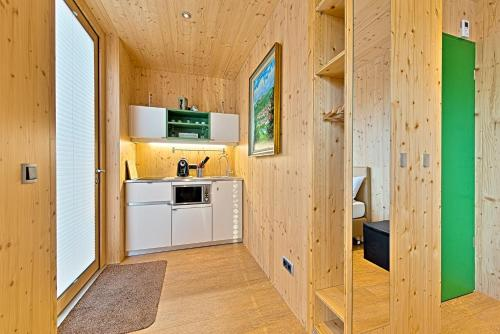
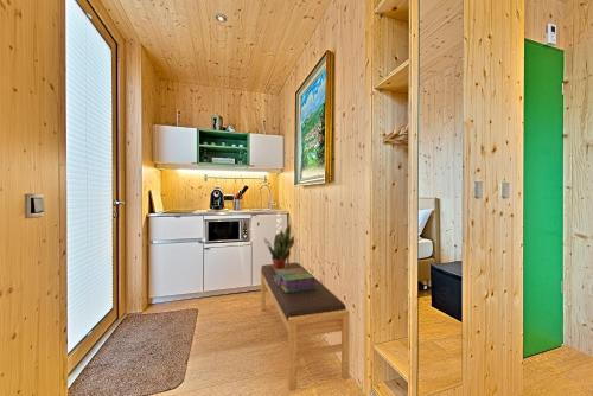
+ potted plant [263,223,295,270]
+ bench [260,262,351,392]
+ stack of books [274,268,317,293]
